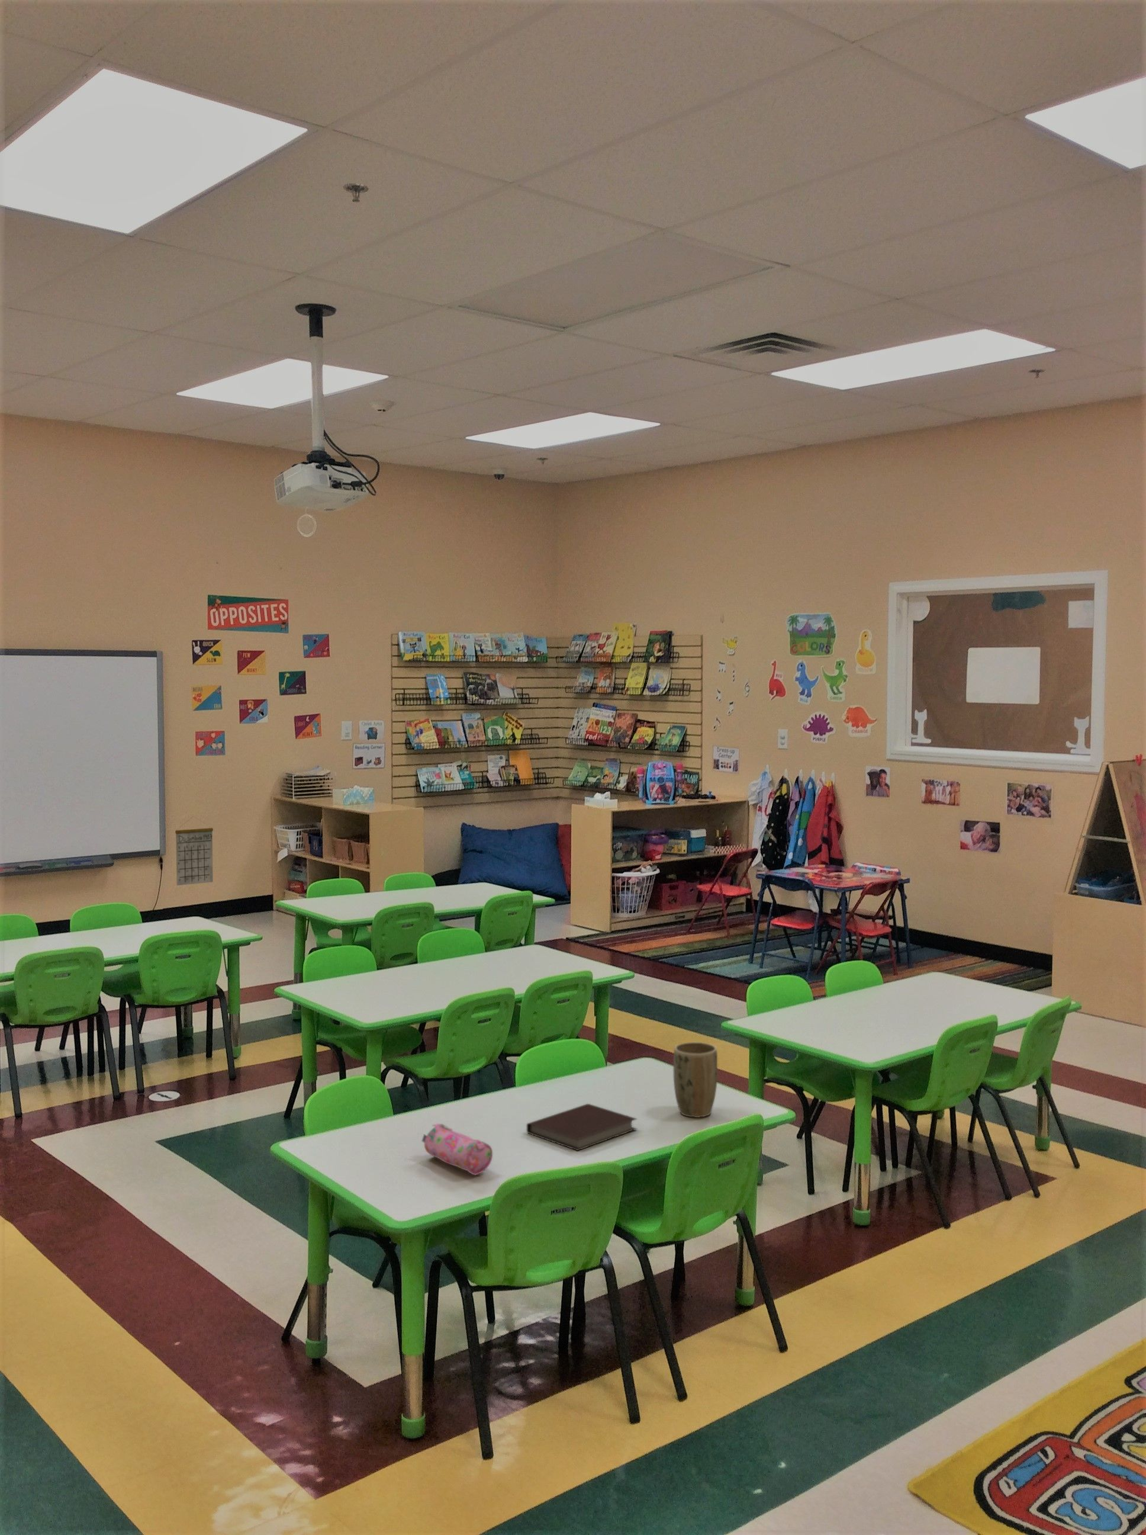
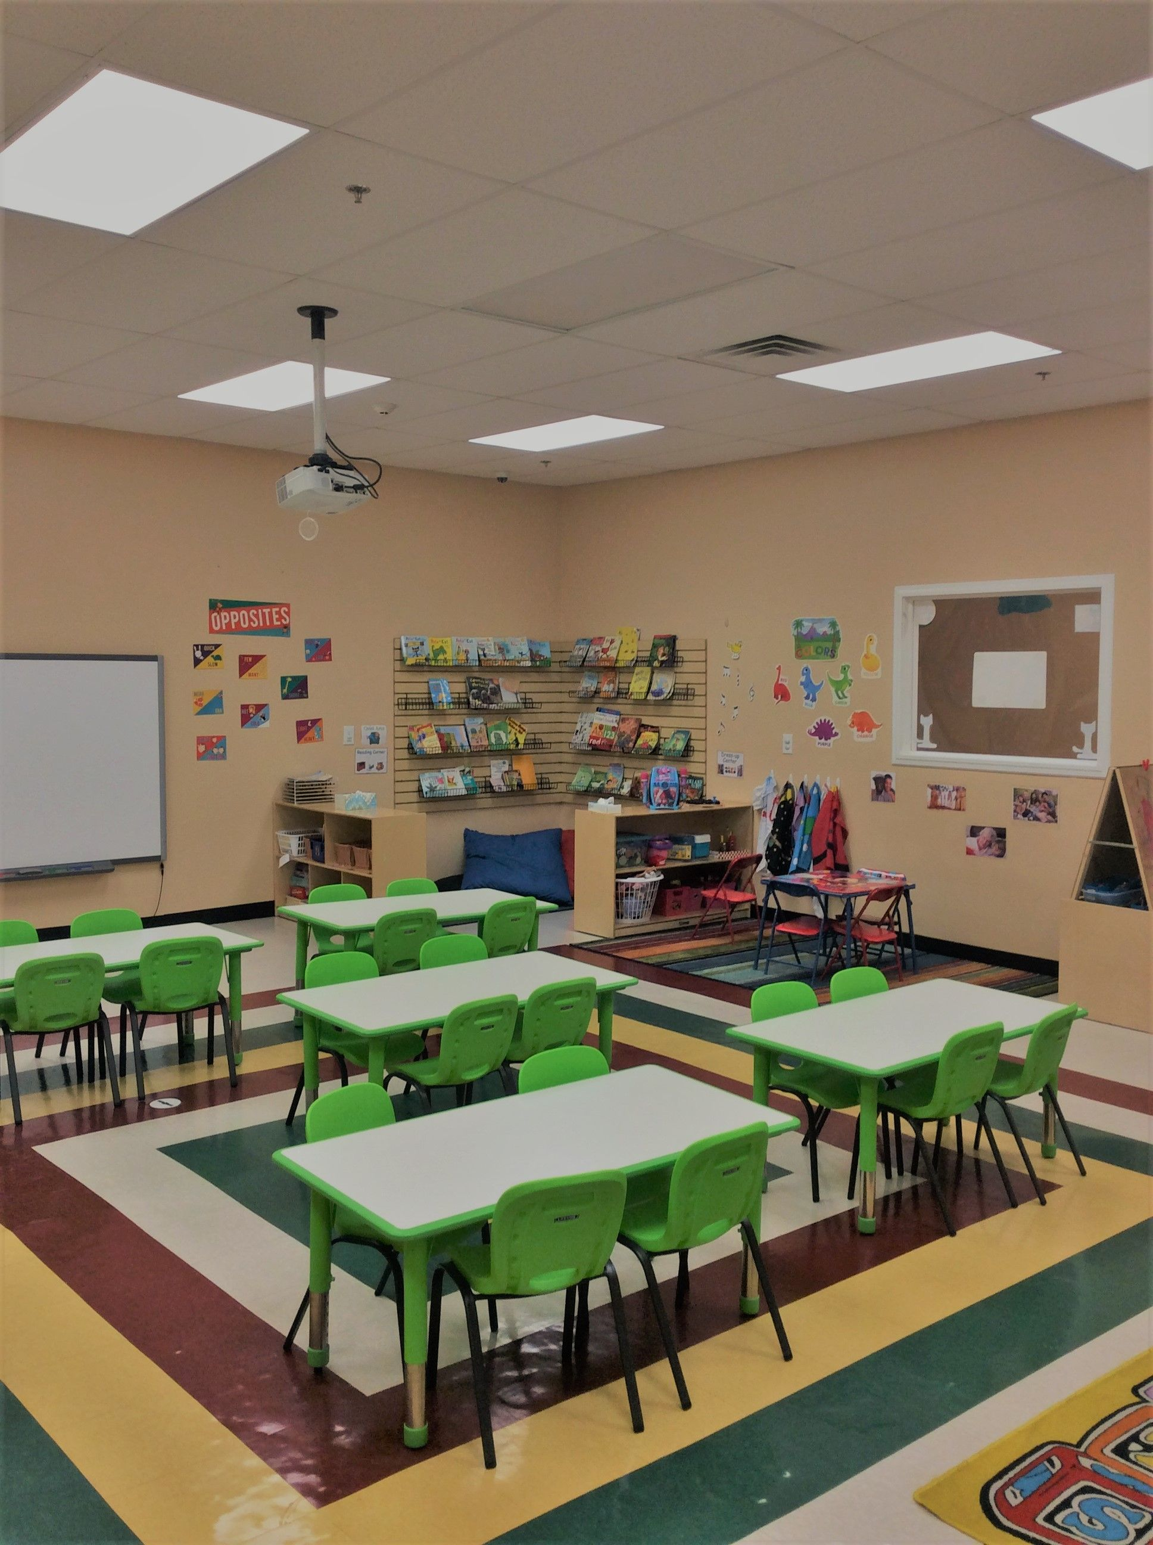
- pencil case [421,1123,494,1175]
- notebook [526,1103,638,1151]
- calendar [175,815,214,886]
- plant pot [673,1041,717,1118]
